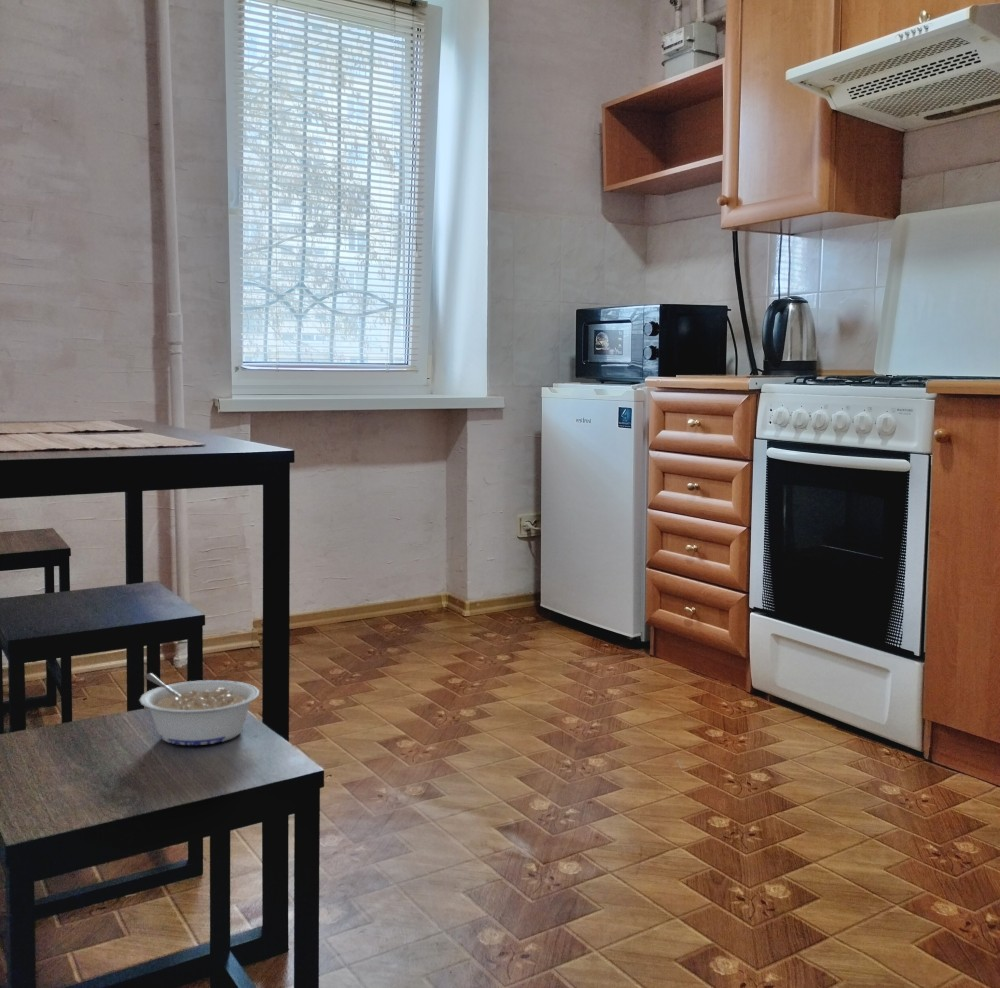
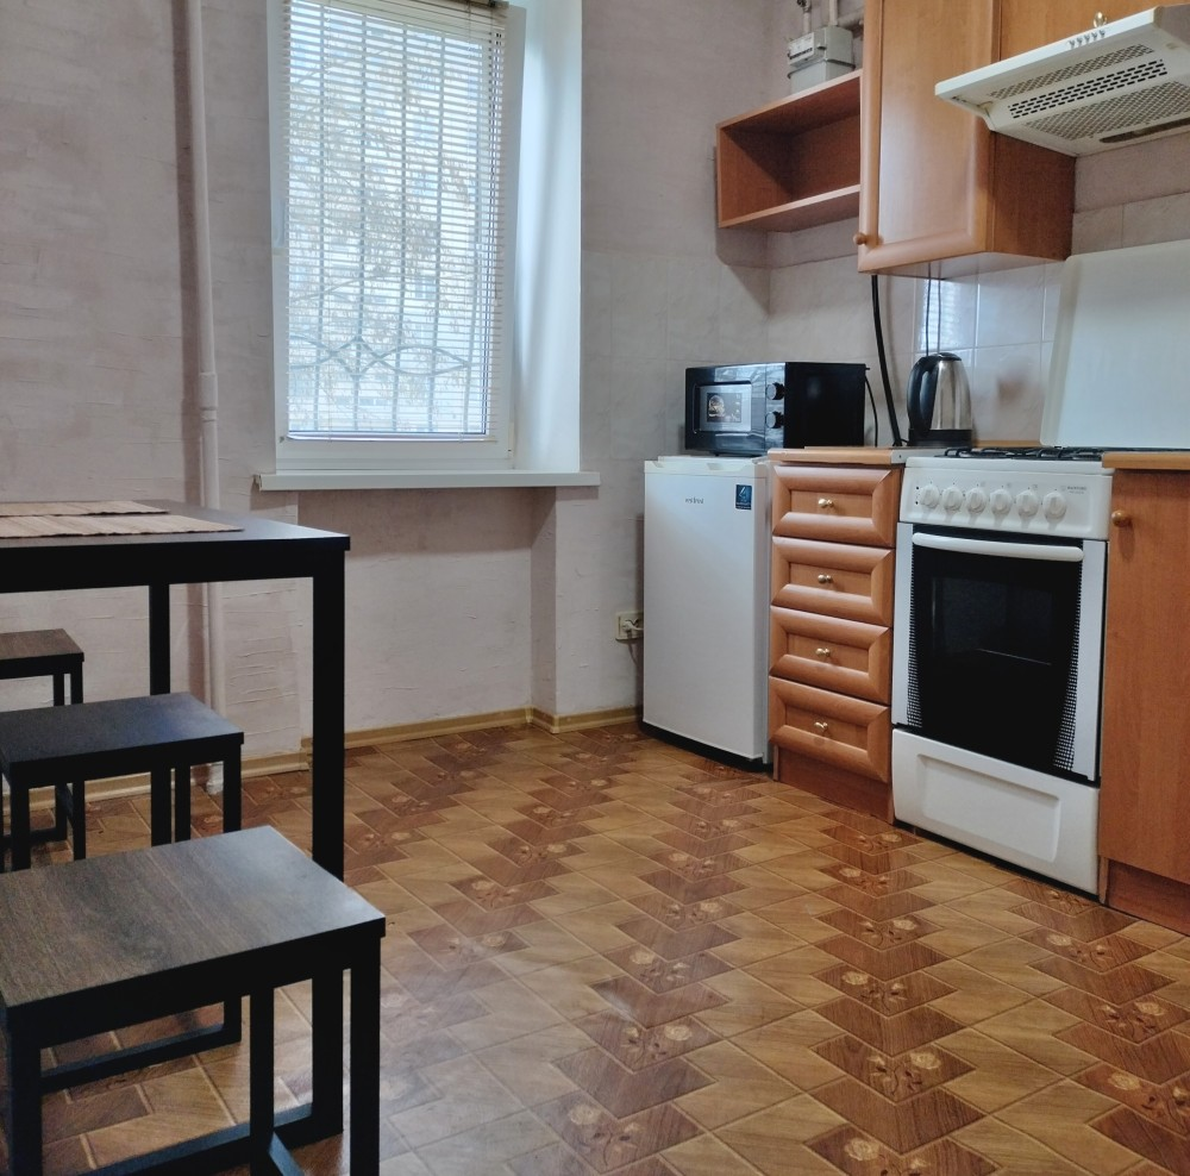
- legume [138,672,260,746]
